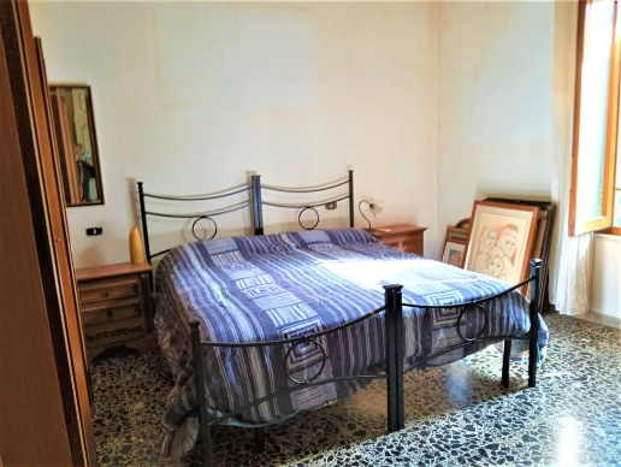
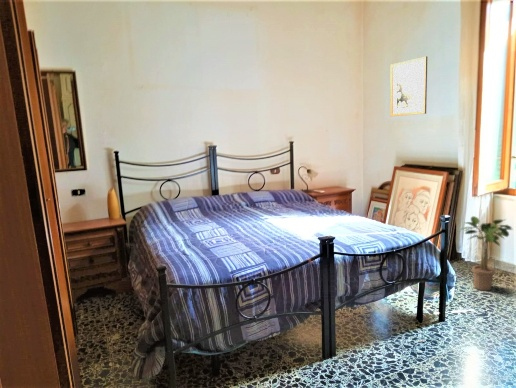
+ wall art [389,55,428,117]
+ potted plant [460,215,513,292]
